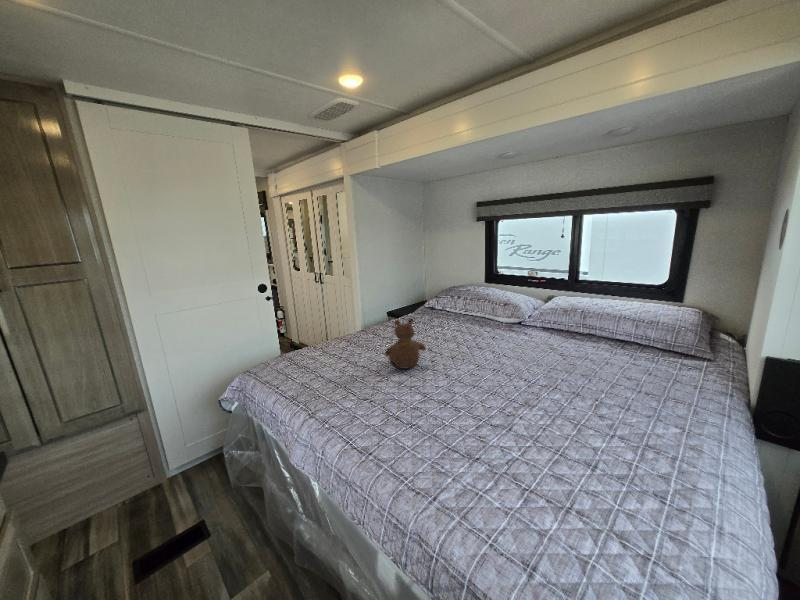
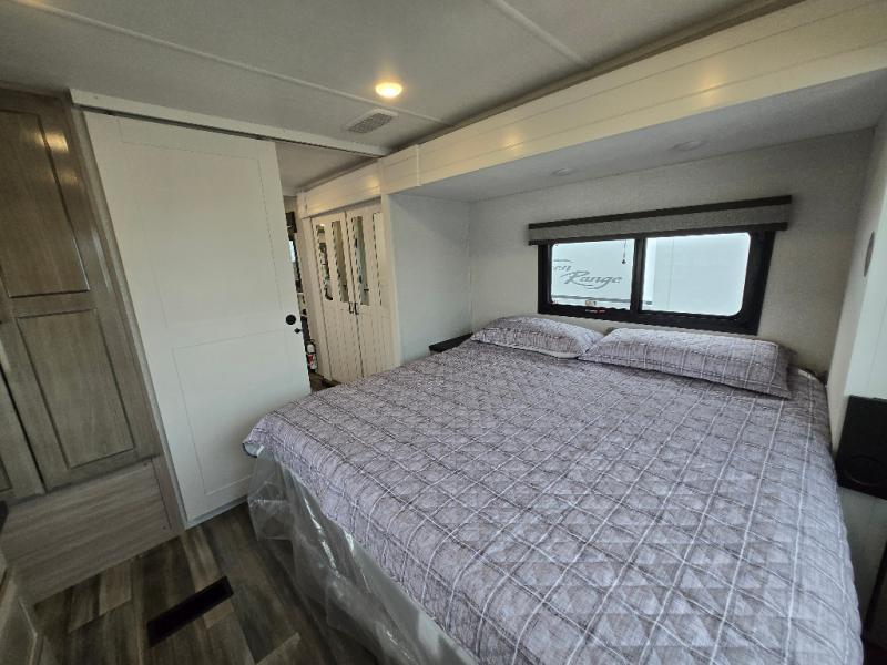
- teddy bear [384,317,427,370]
